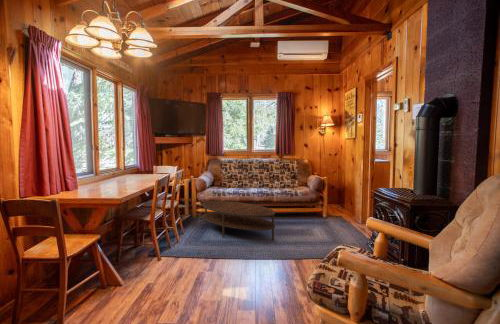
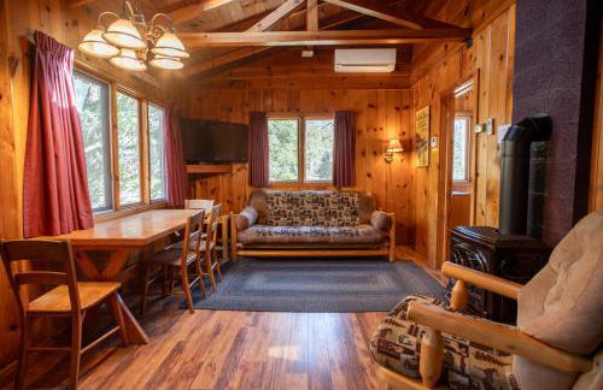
- coffee table [201,200,276,241]
